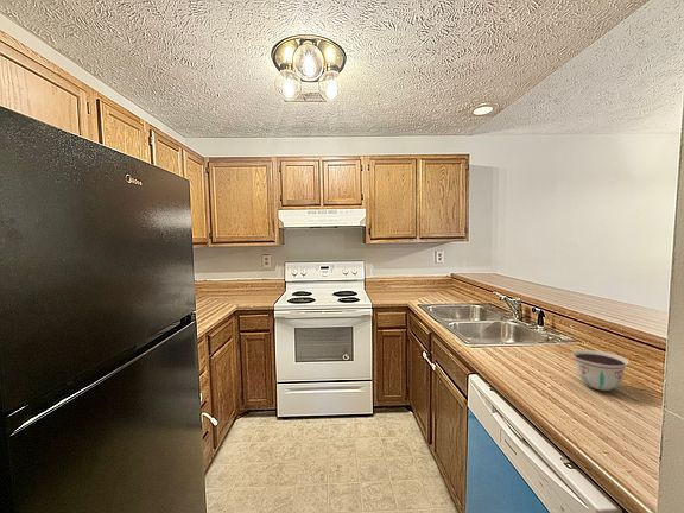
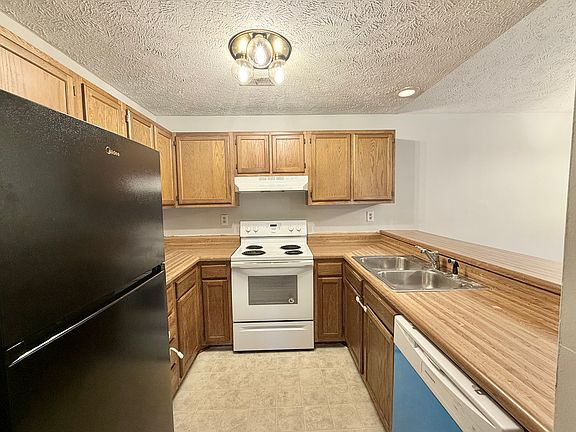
- bowl [571,349,631,392]
